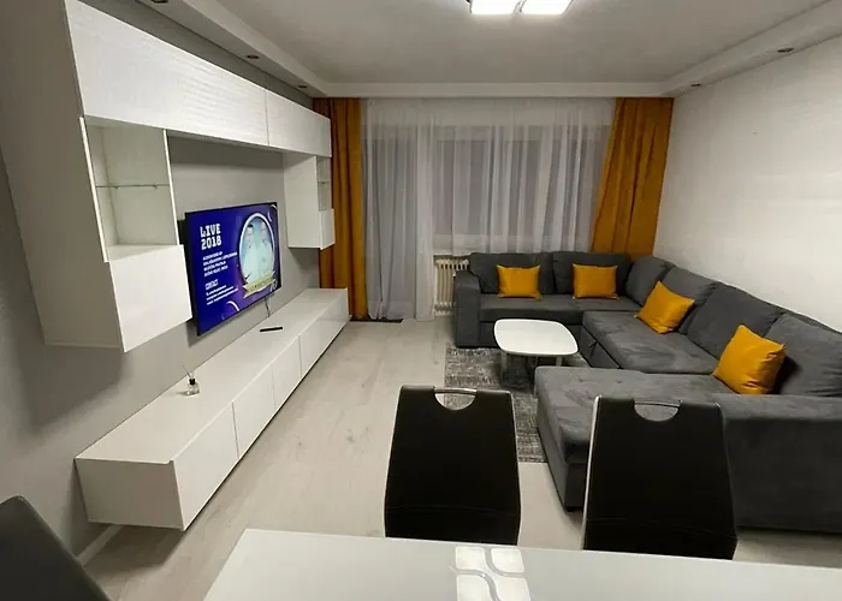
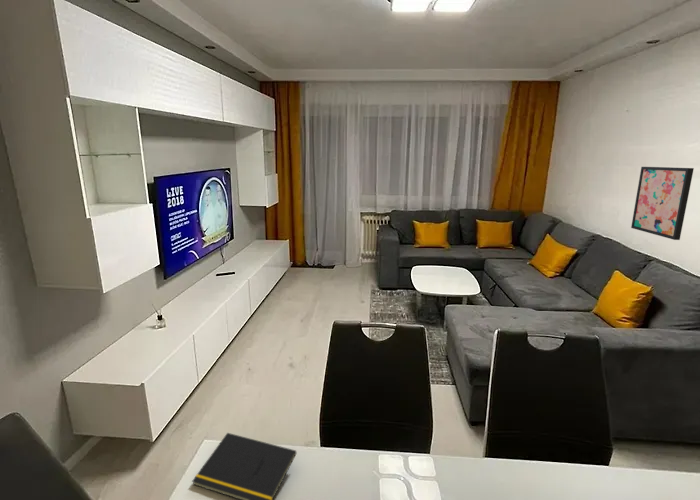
+ wall art [630,166,695,241]
+ notepad [191,432,297,500]
